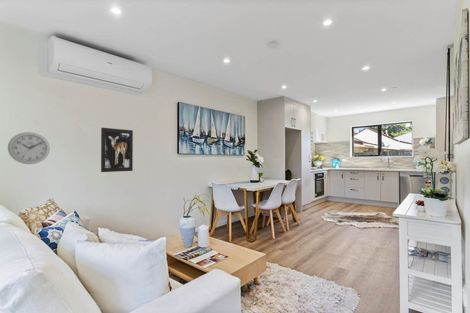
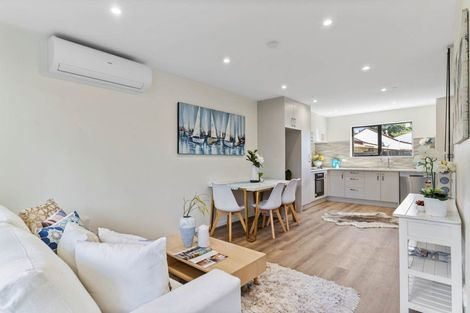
- wall art [100,127,134,173]
- wall clock [7,131,51,165]
